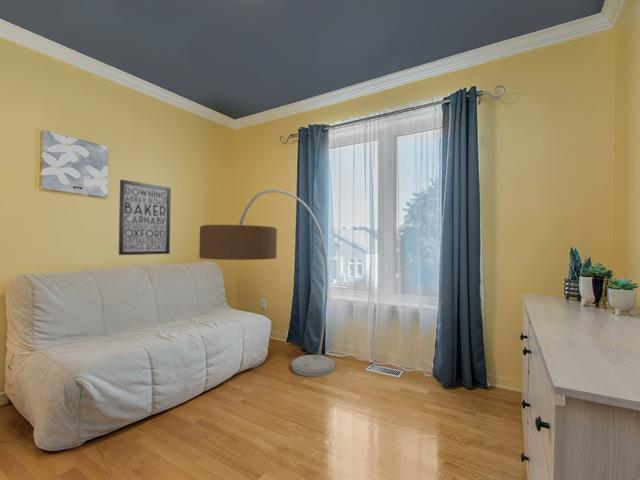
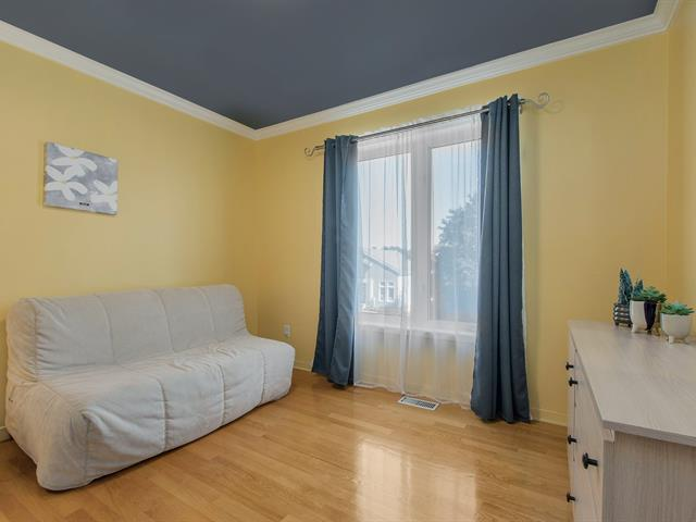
- floor lamp [198,189,336,378]
- wall art [118,179,172,256]
